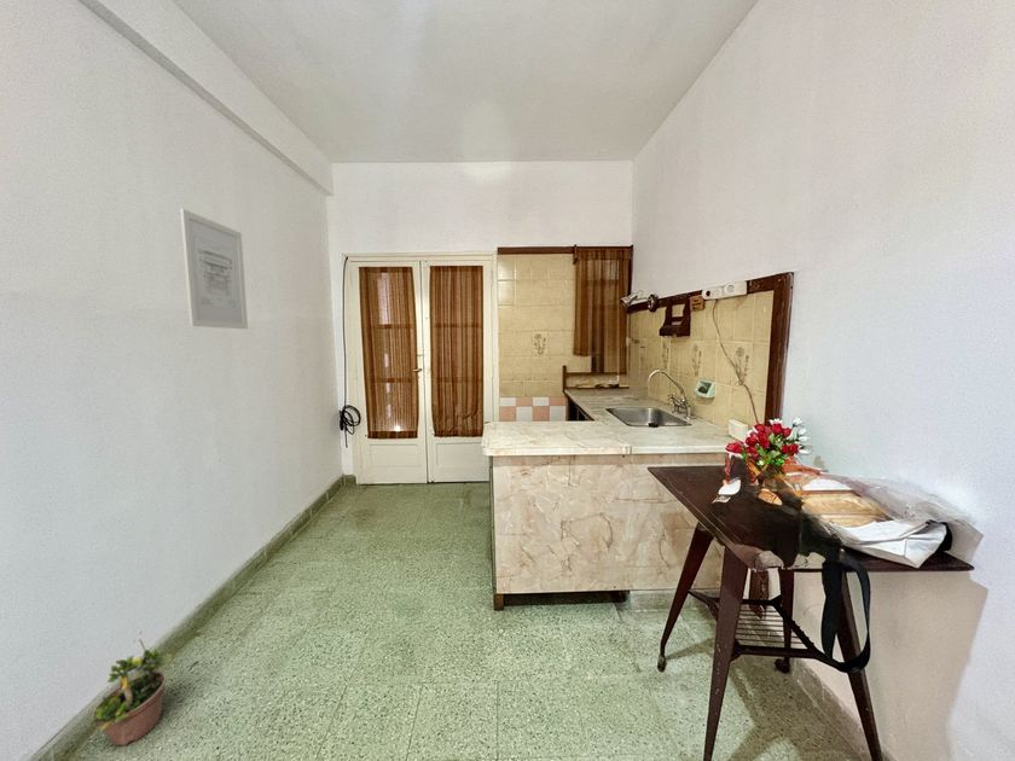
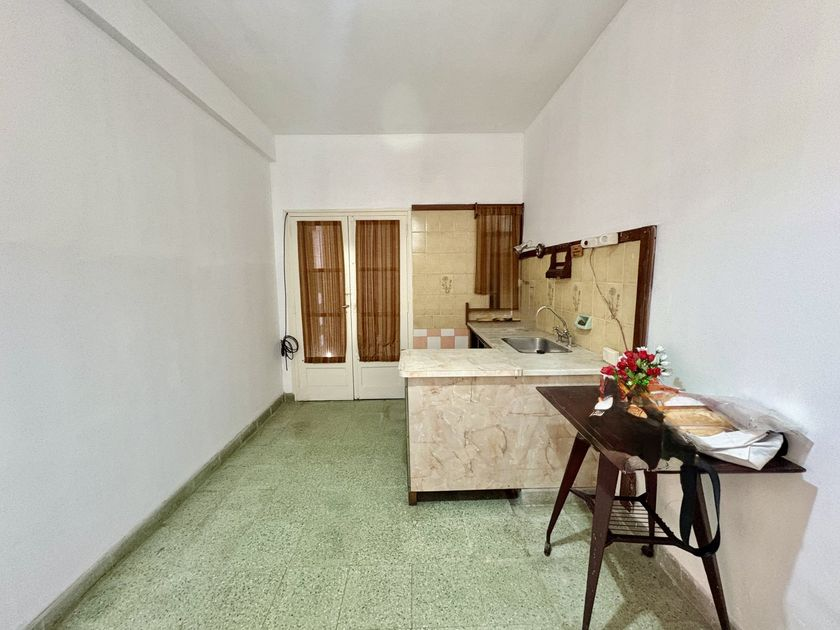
- potted plant [87,631,175,747]
- wall art [179,208,249,330]
